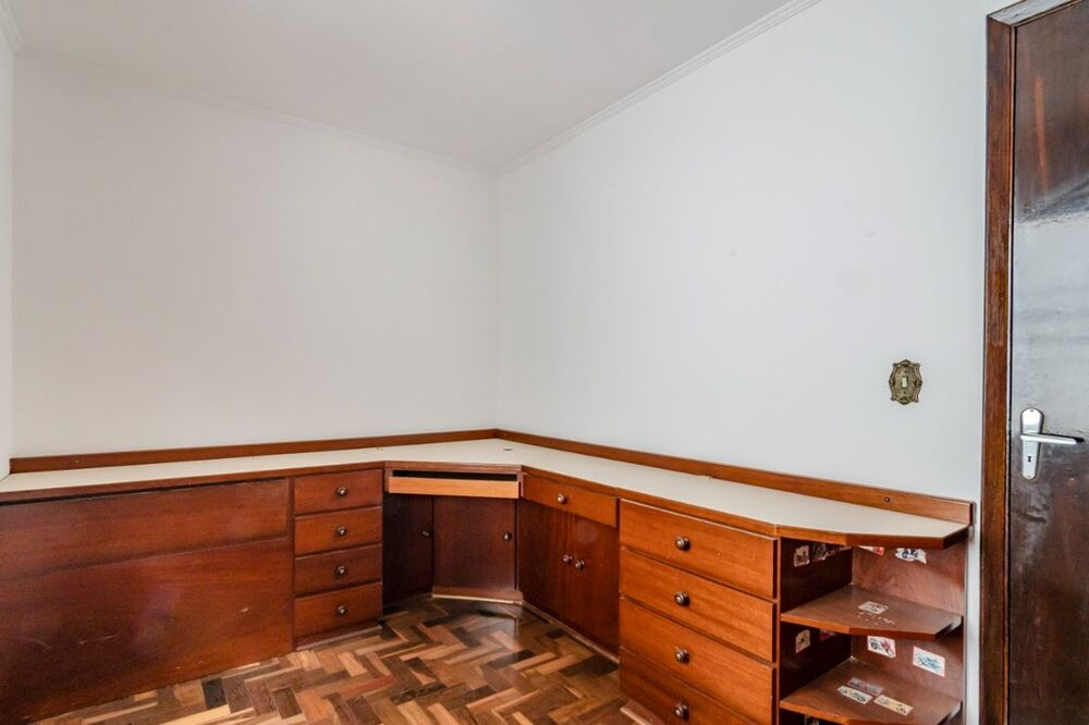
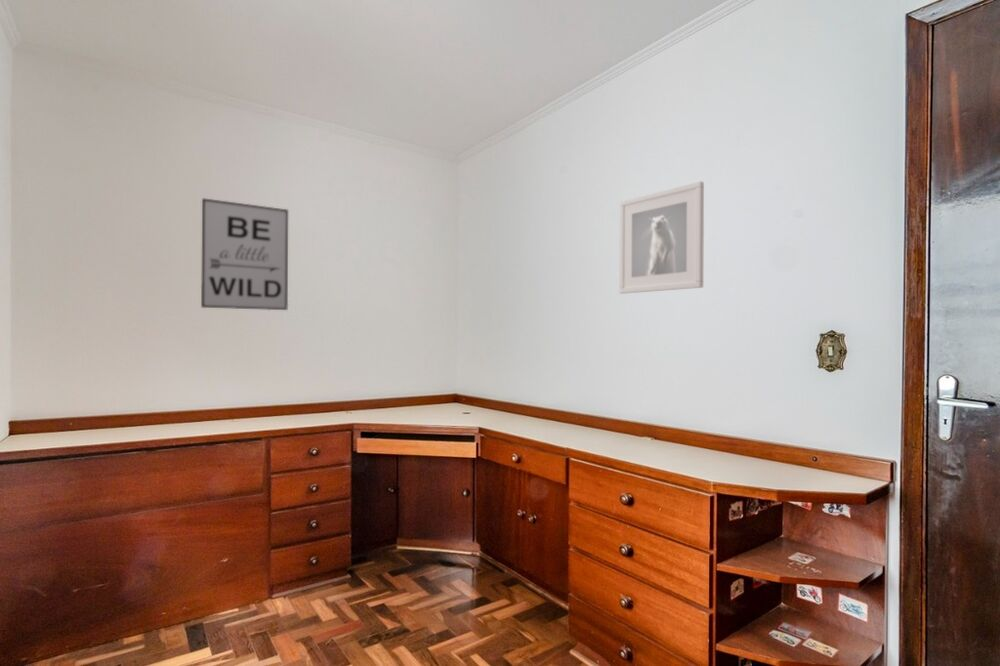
+ wall art [200,197,289,311]
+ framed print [618,180,705,295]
